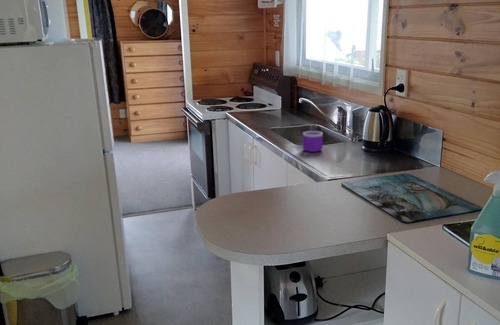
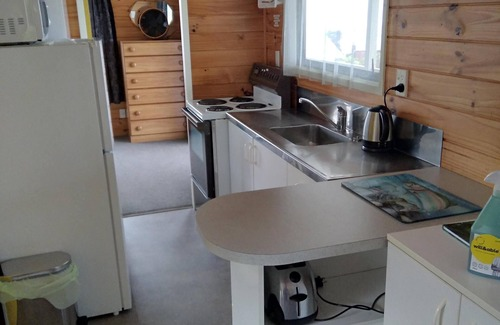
- mug [302,130,324,153]
